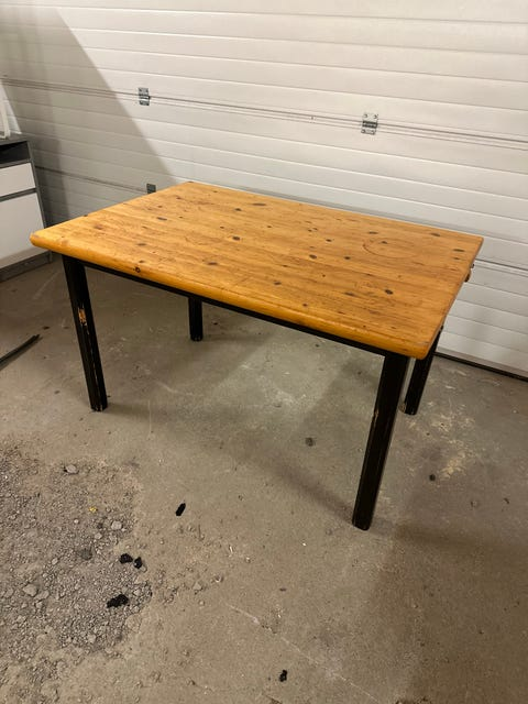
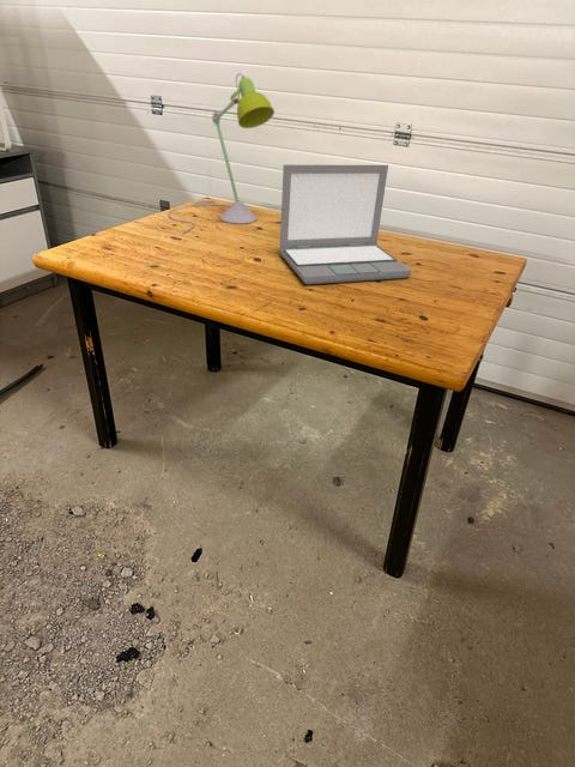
+ laptop [278,164,413,285]
+ desk lamp [168,72,276,235]
